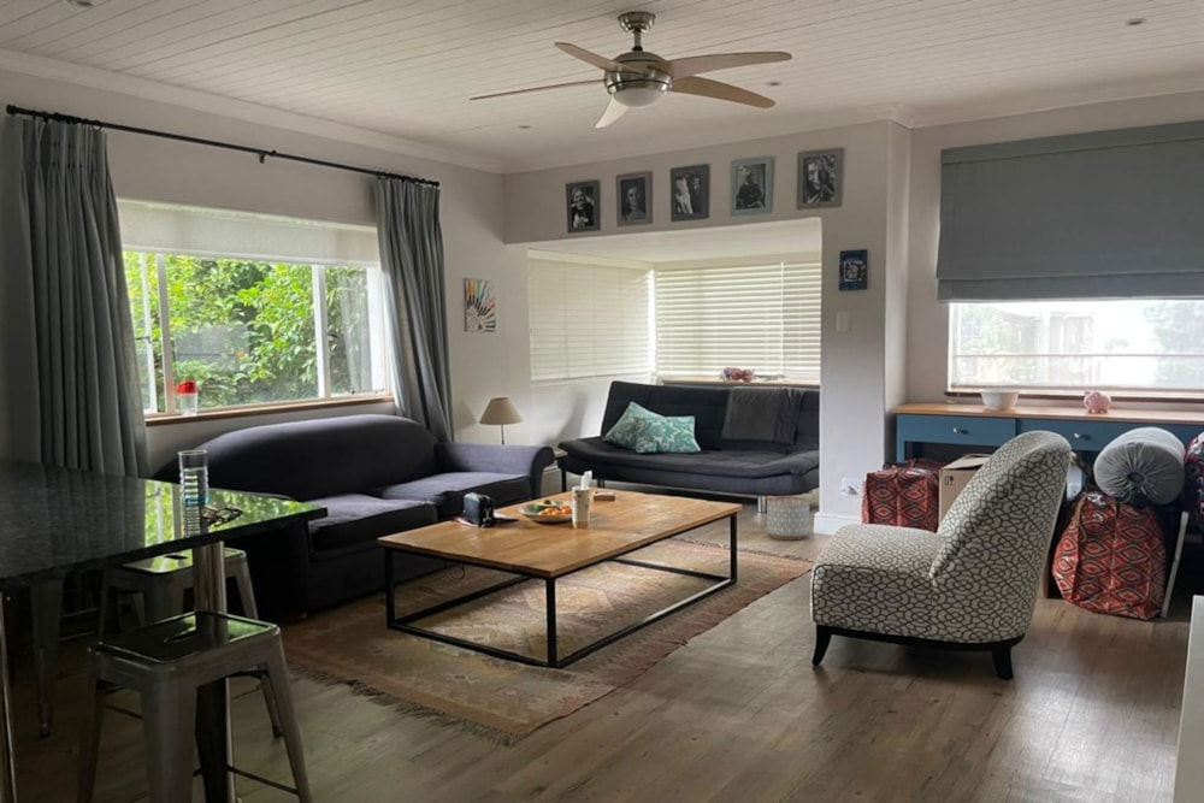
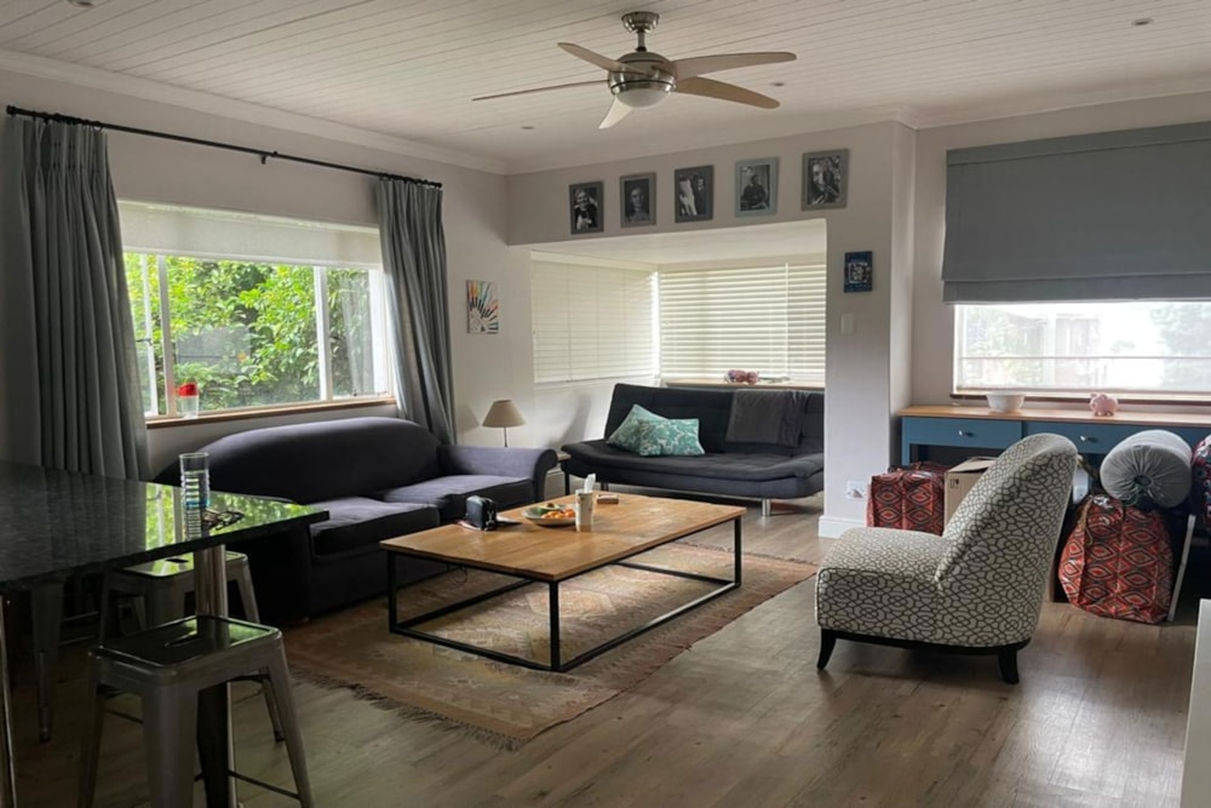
- planter [766,496,810,541]
